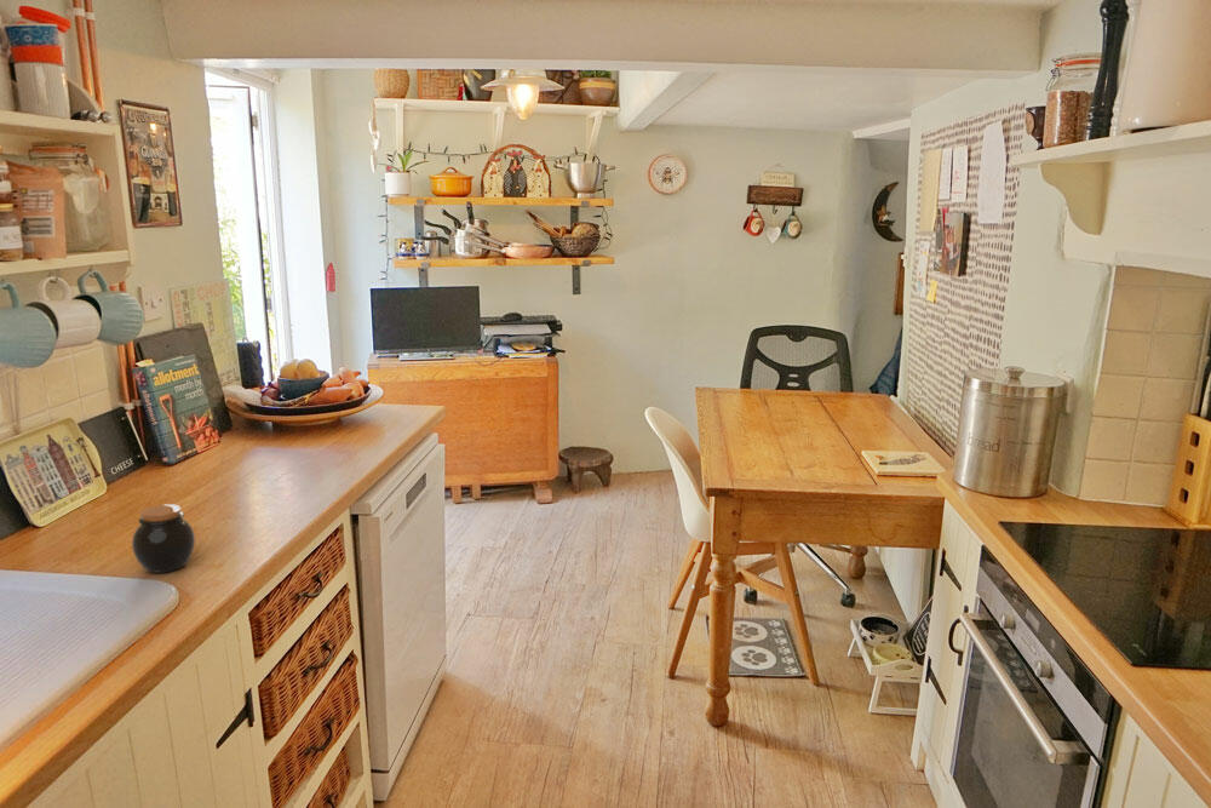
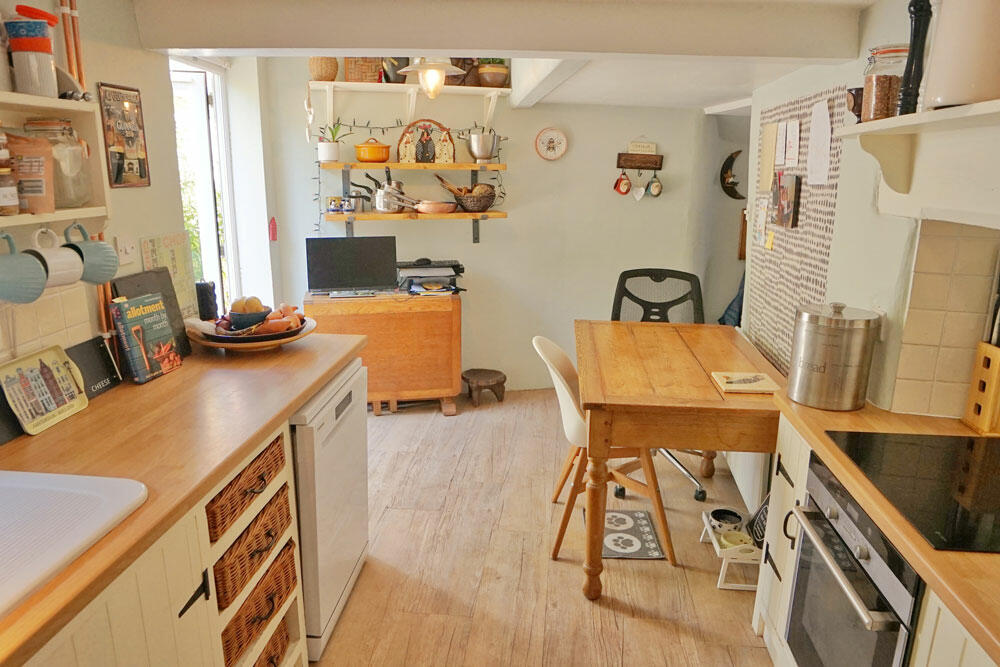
- jar [131,503,196,574]
